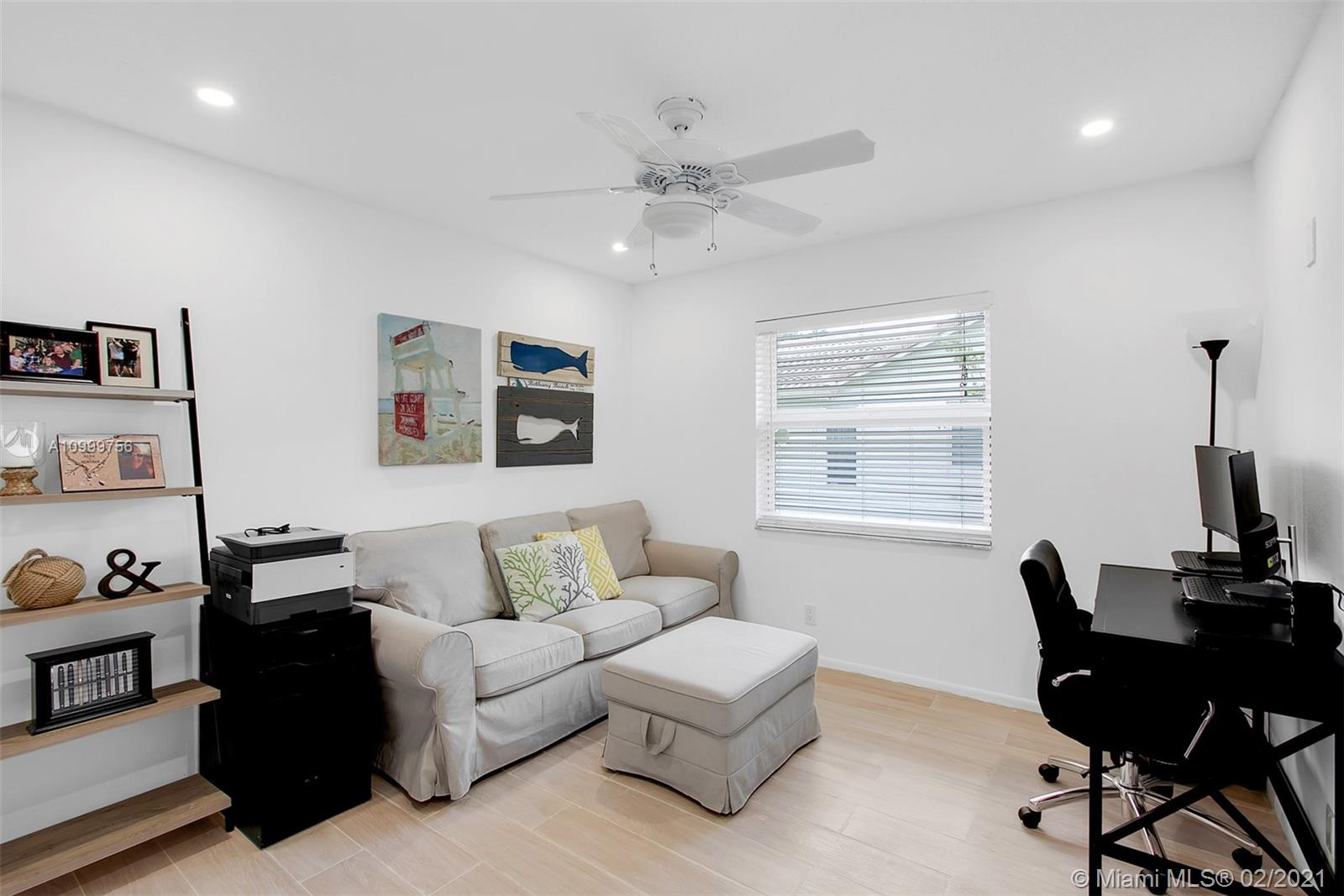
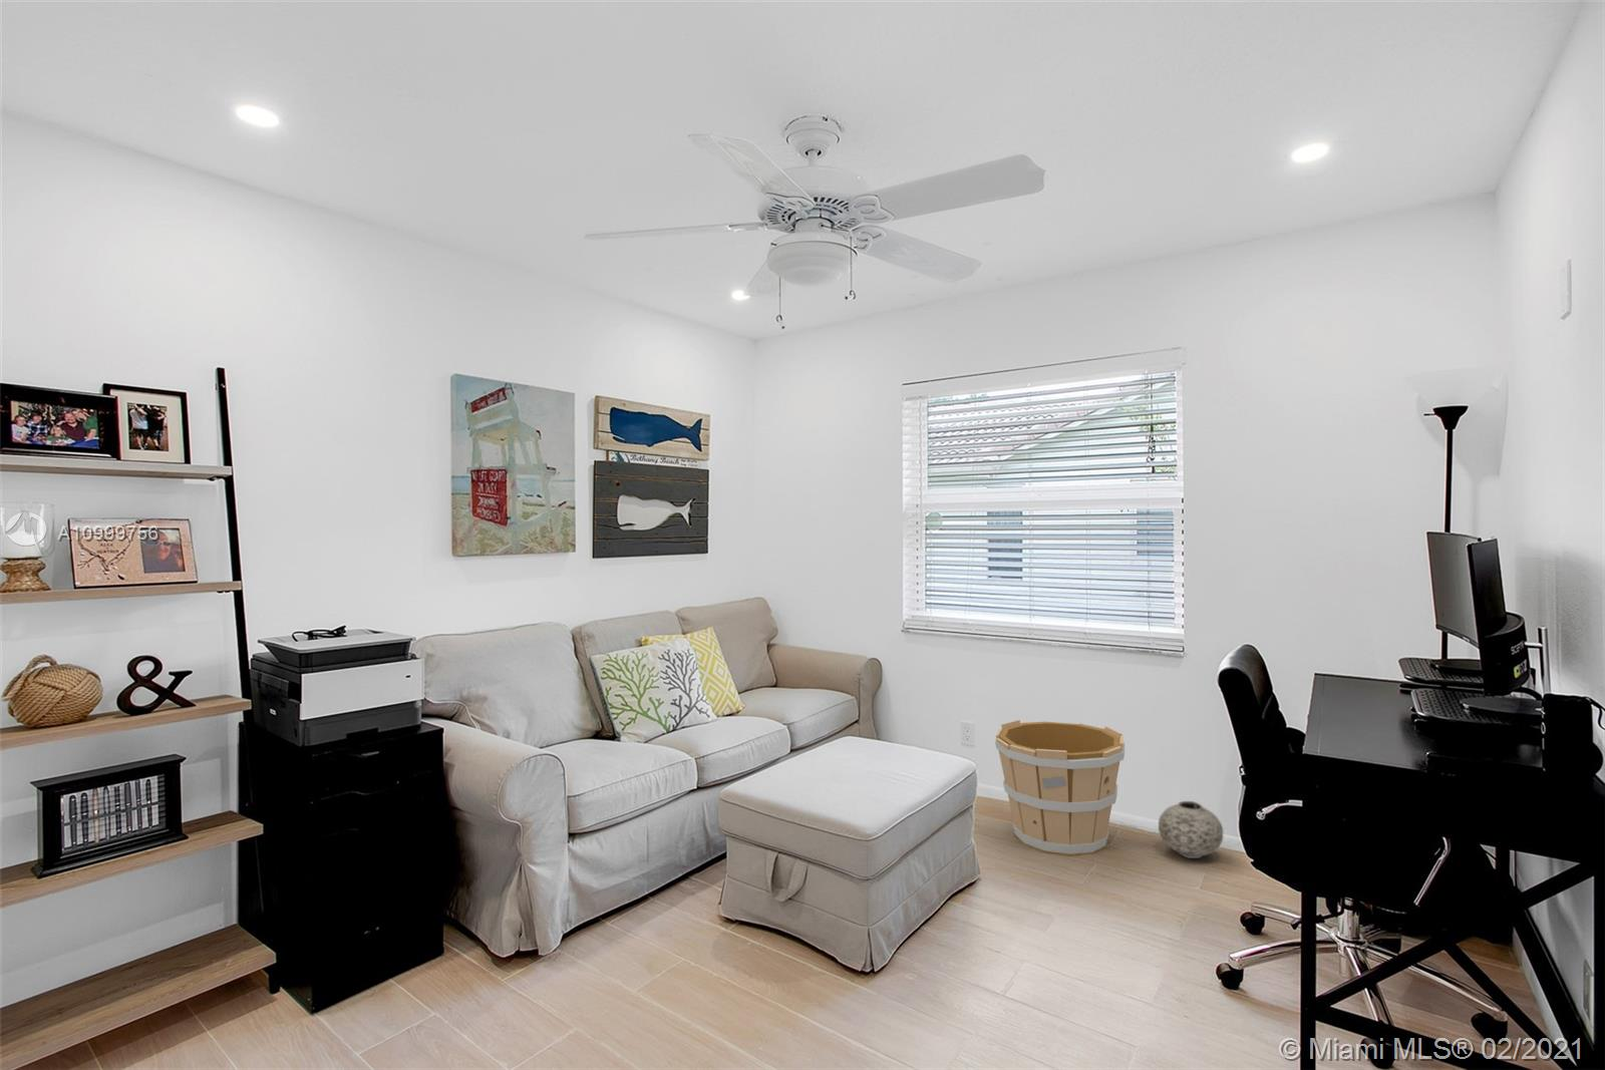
+ wooden bucket [994,719,1125,857]
+ vase [1157,800,1224,860]
